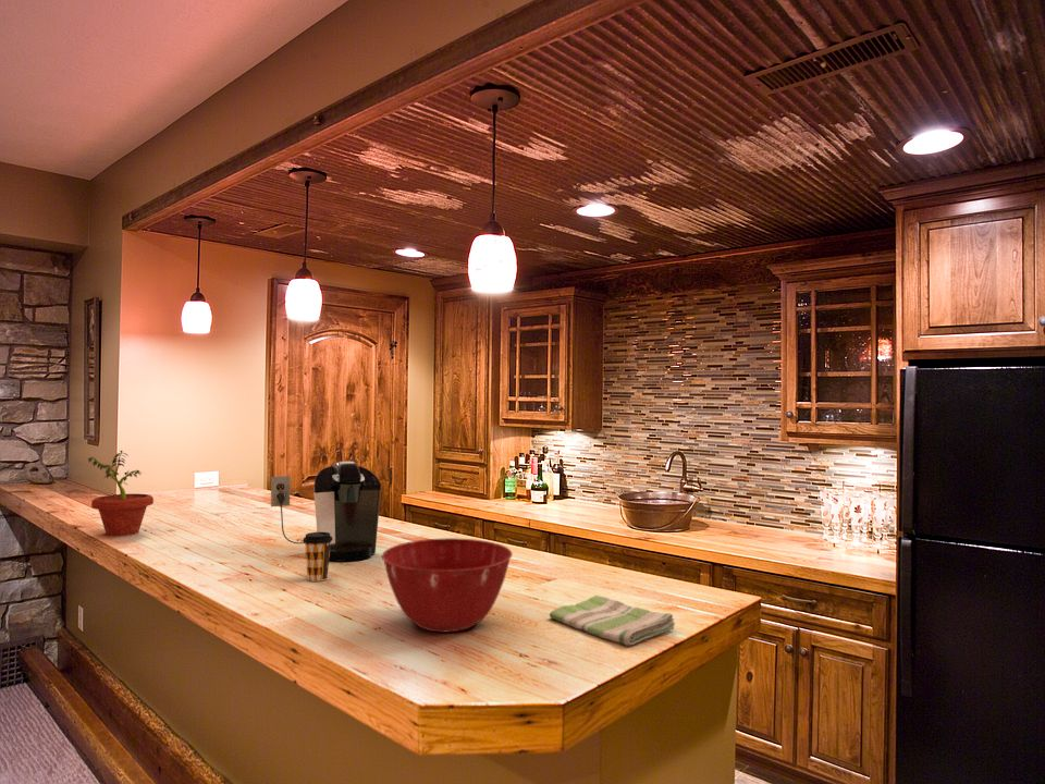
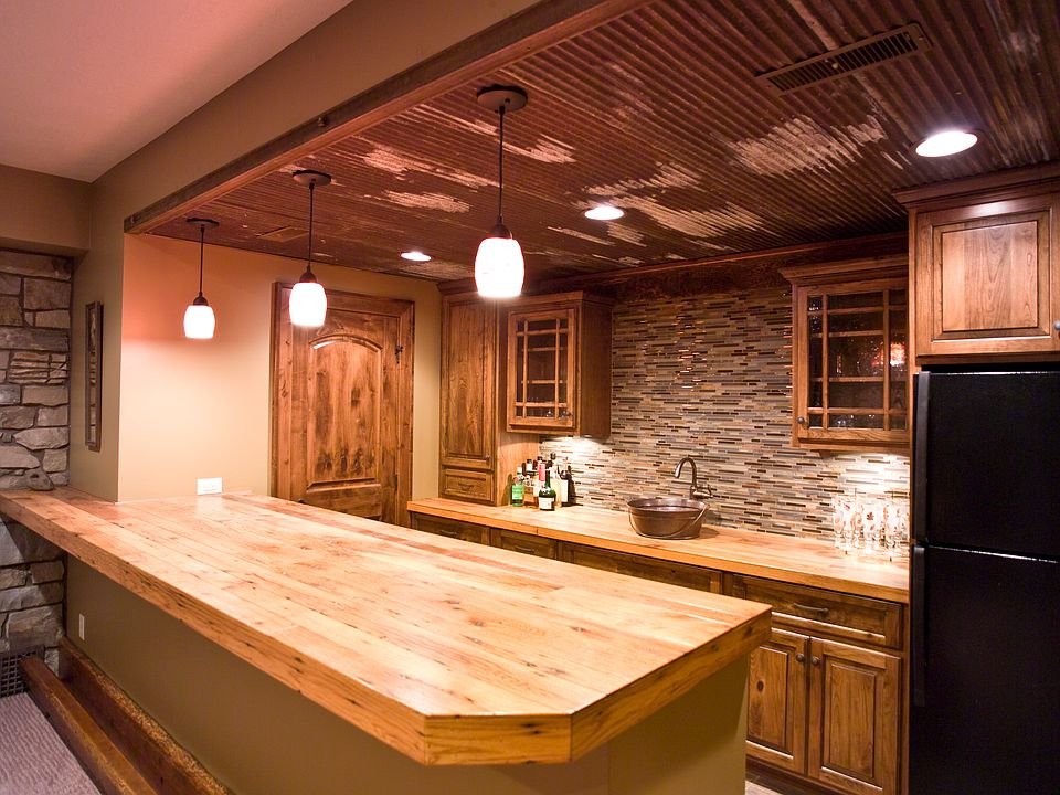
- dish towel [549,595,676,647]
- mixing bowl [381,537,514,633]
- potted plant [87,450,155,537]
- coffee maker [270,460,382,562]
- coffee cup [302,531,333,583]
